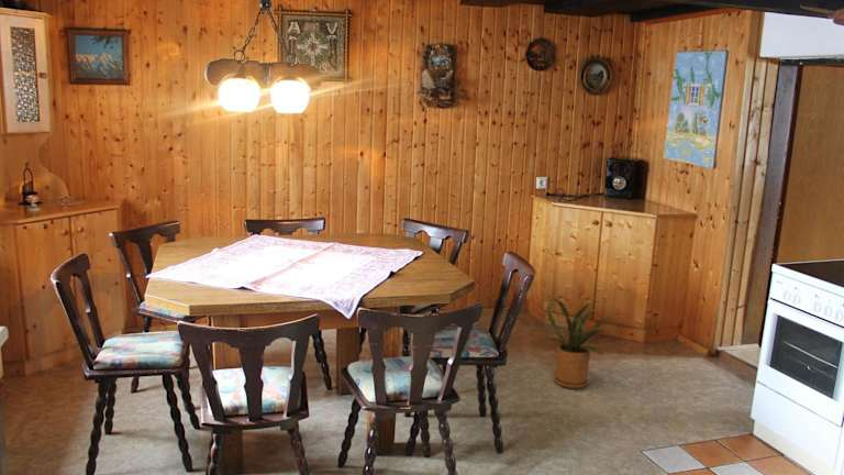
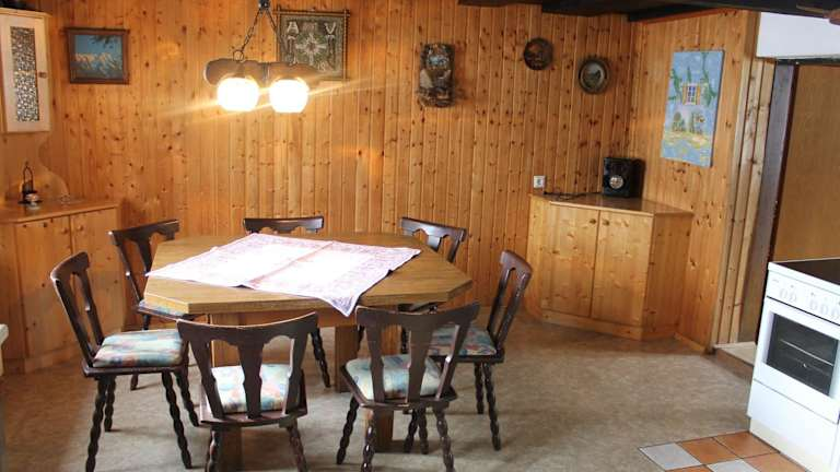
- house plant [538,295,623,389]
